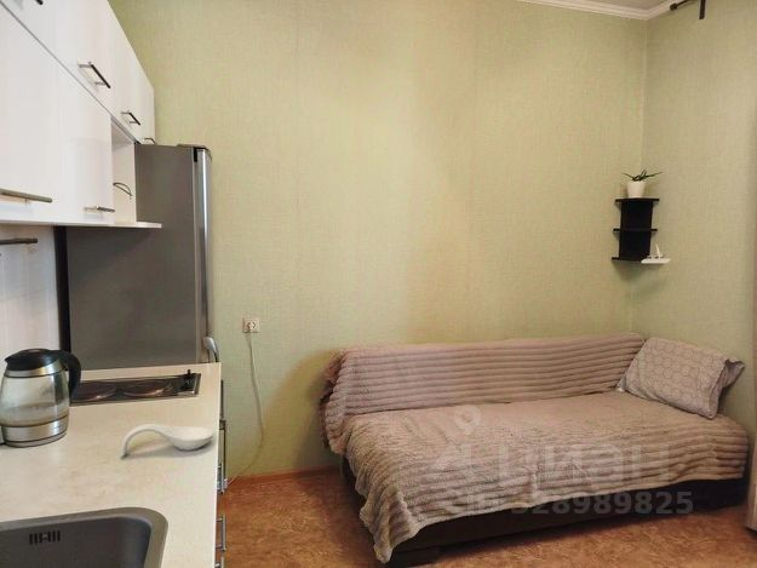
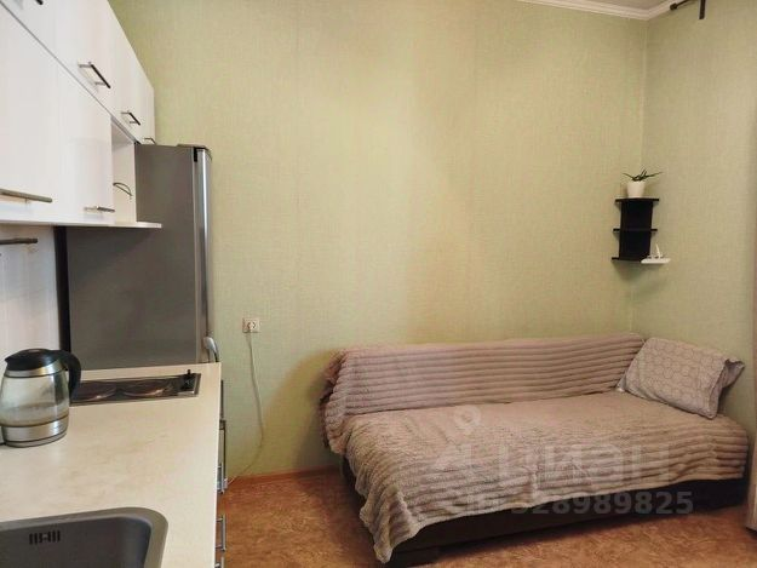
- spoon rest [119,423,216,458]
